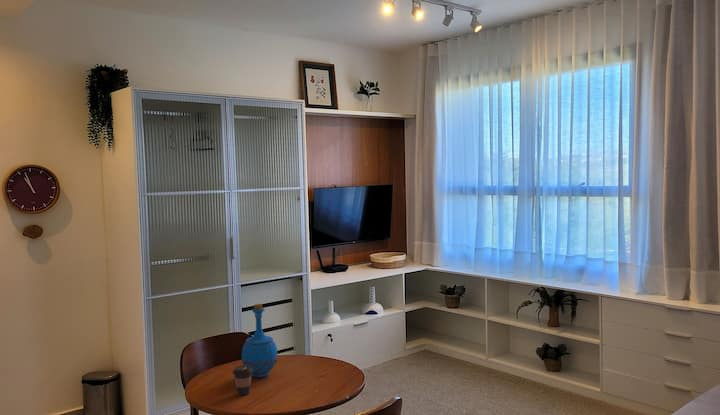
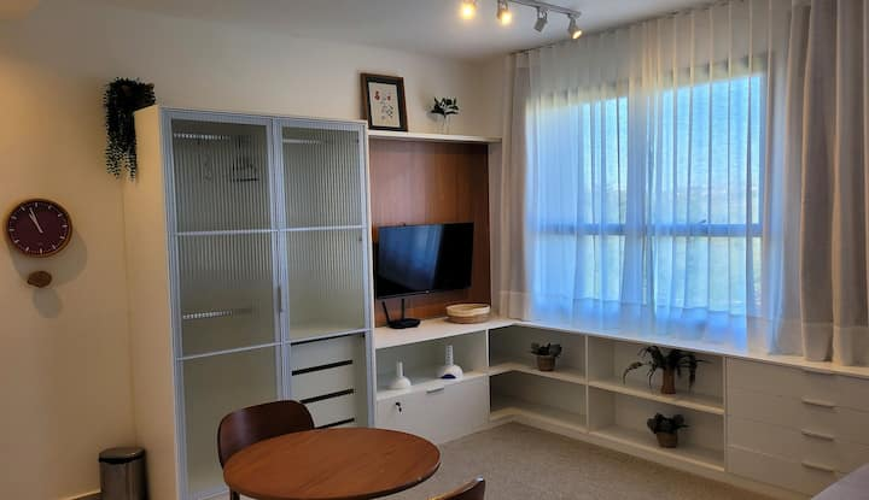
- coffee cup [231,364,253,396]
- bottle [241,303,279,378]
